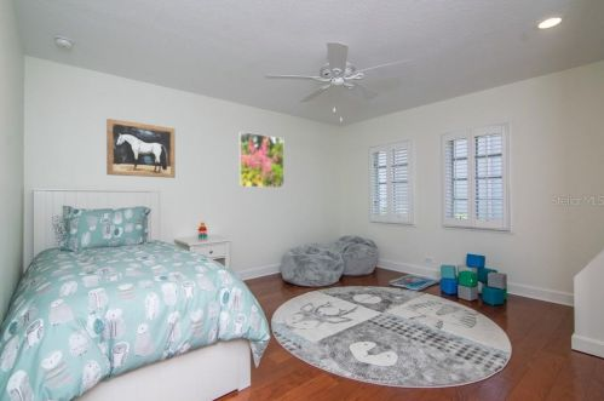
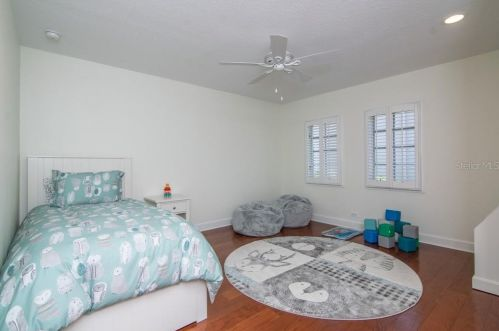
- wall art [105,118,177,179]
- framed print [238,130,286,189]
